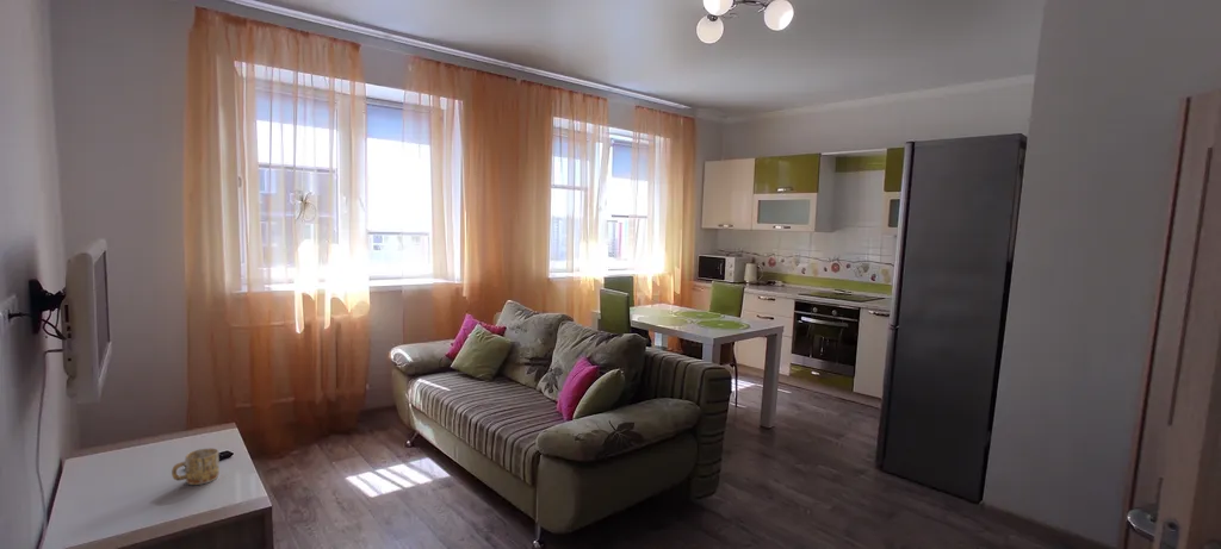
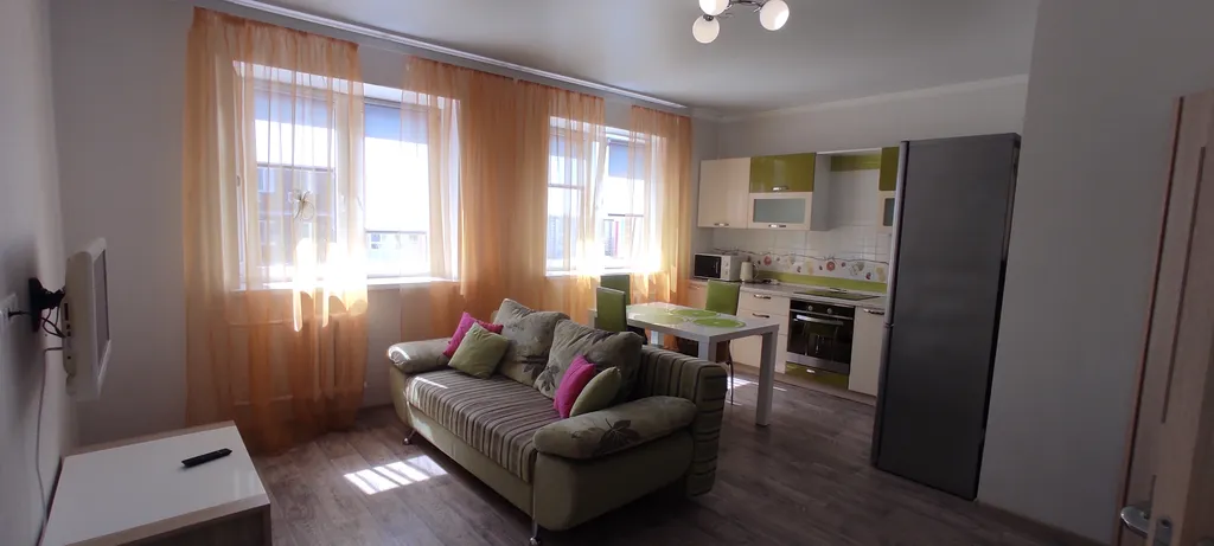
- mug [171,448,221,486]
